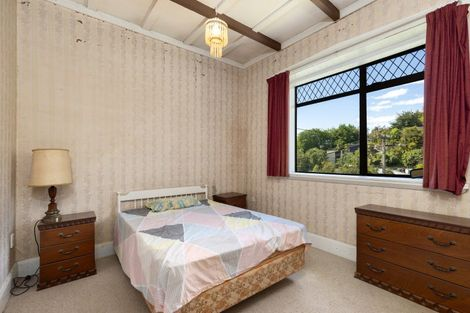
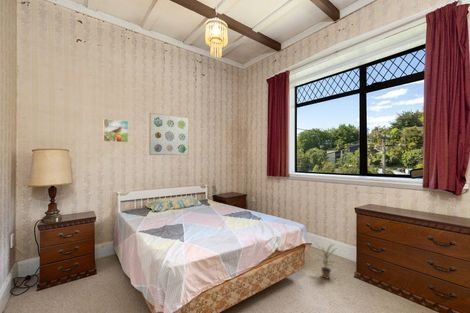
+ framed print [102,118,129,143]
+ potted plant [315,243,336,280]
+ wall art [148,112,190,156]
